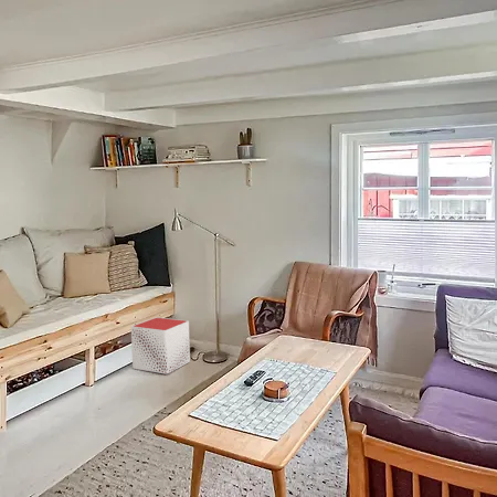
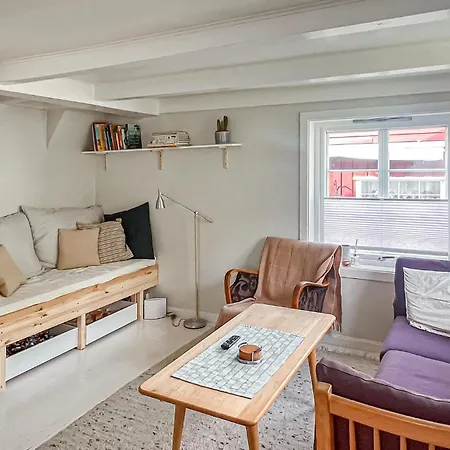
- storage basket [130,316,191,374]
